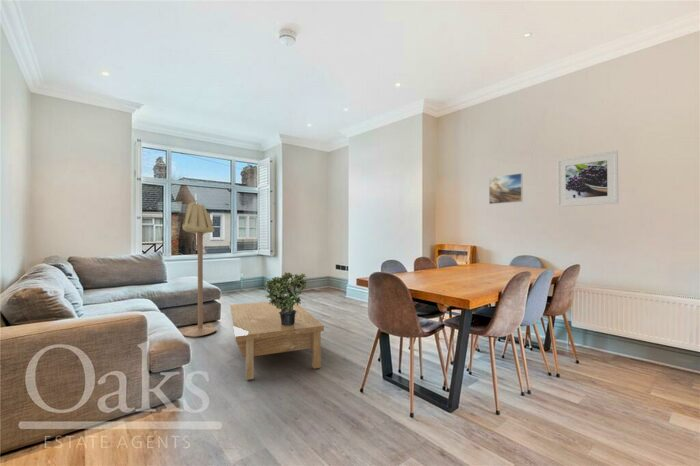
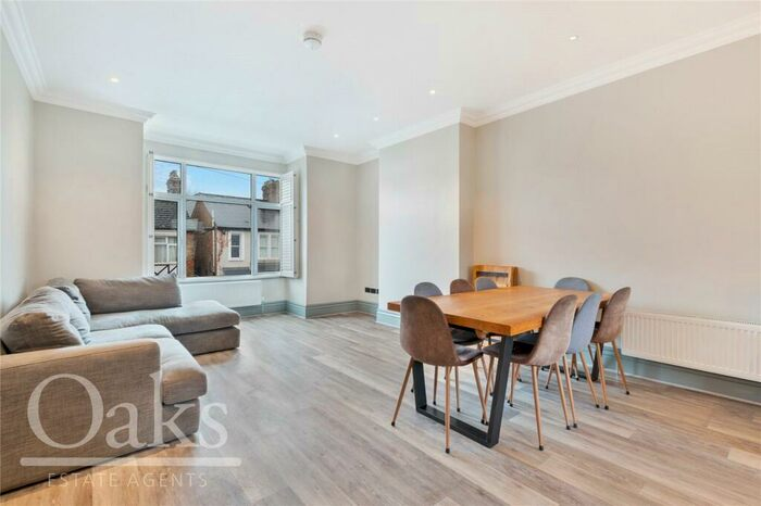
- potted plant [264,271,309,325]
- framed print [556,149,619,208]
- floor lamp [181,201,217,338]
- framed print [488,172,524,205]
- coffee table [229,300,325,381]
